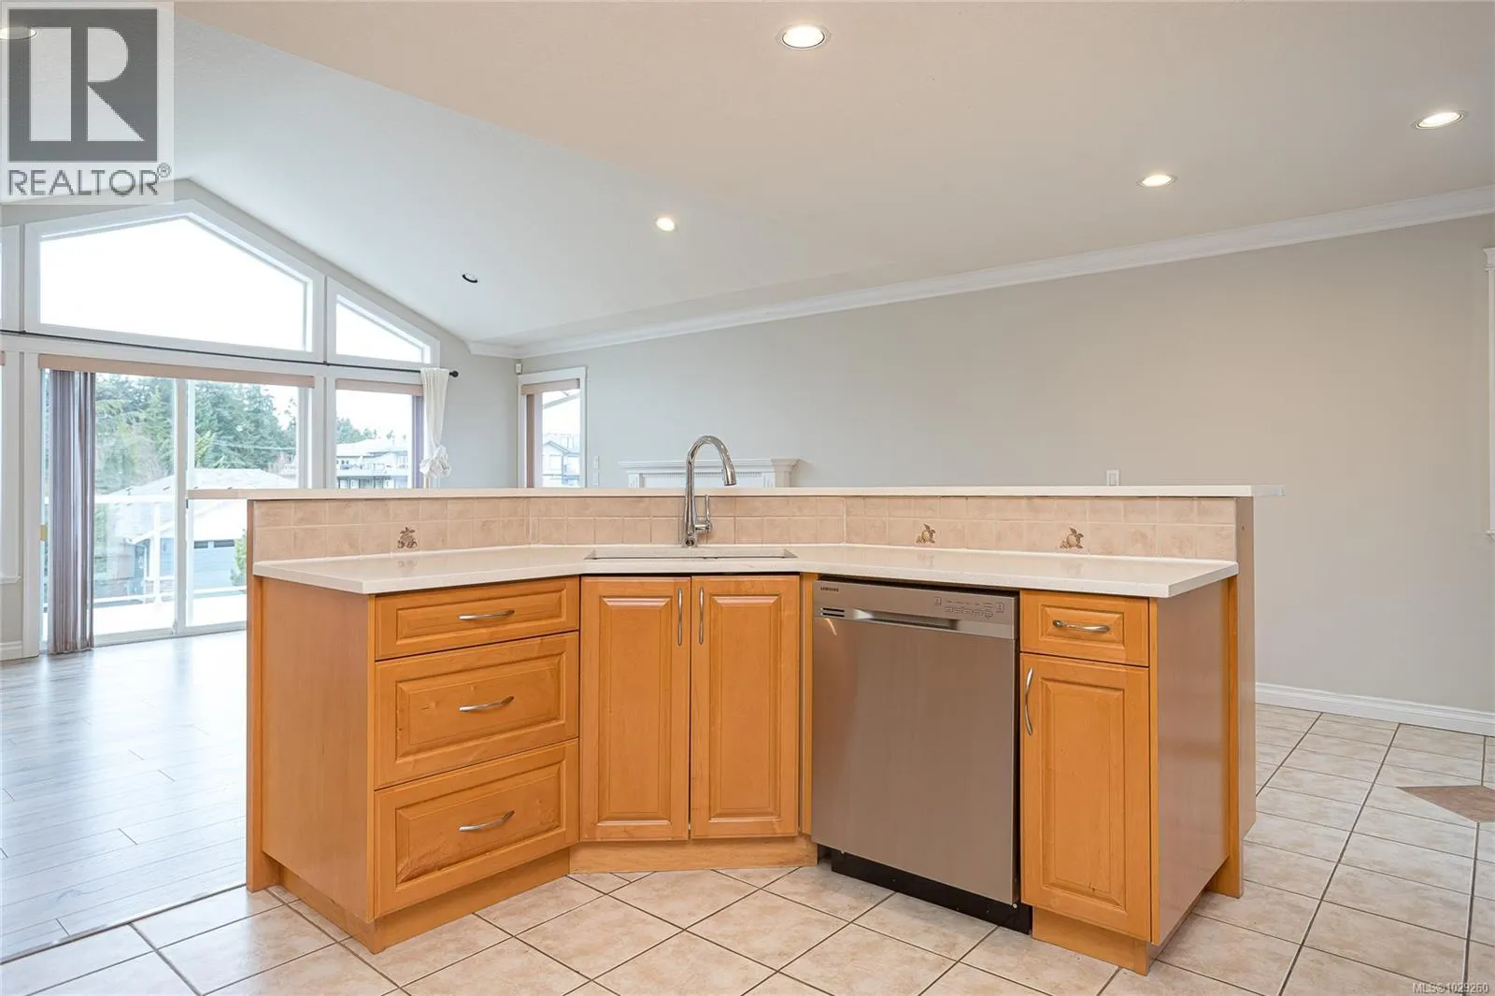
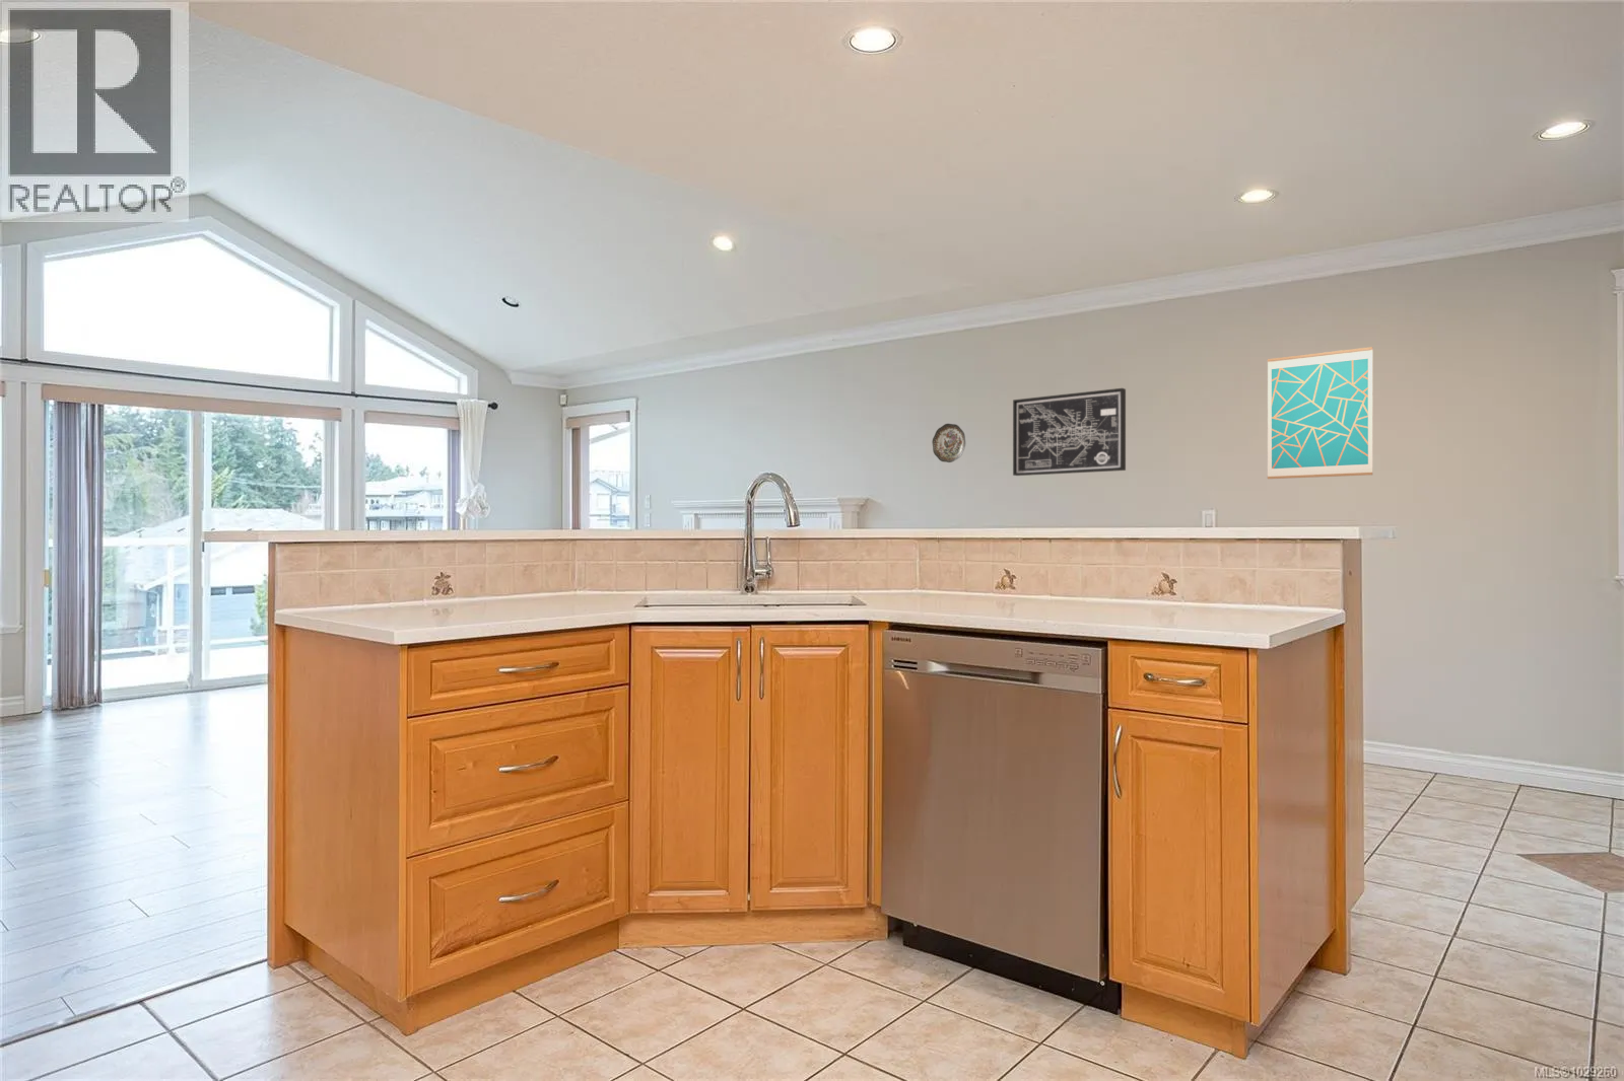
+ wall art [1012,387,1127,477]
+ decorative plate [932,422,966,463]
+ wall art [1267,346,1373,480]
